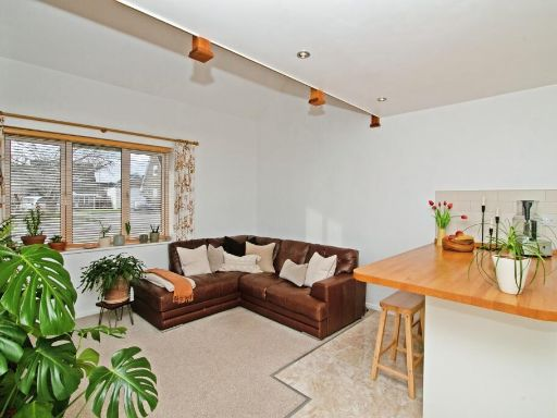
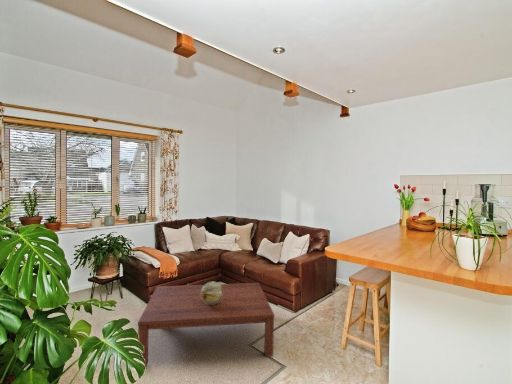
+ decorative sphere [201,280,223,304]
+ coffee table [137,282,275,368]
